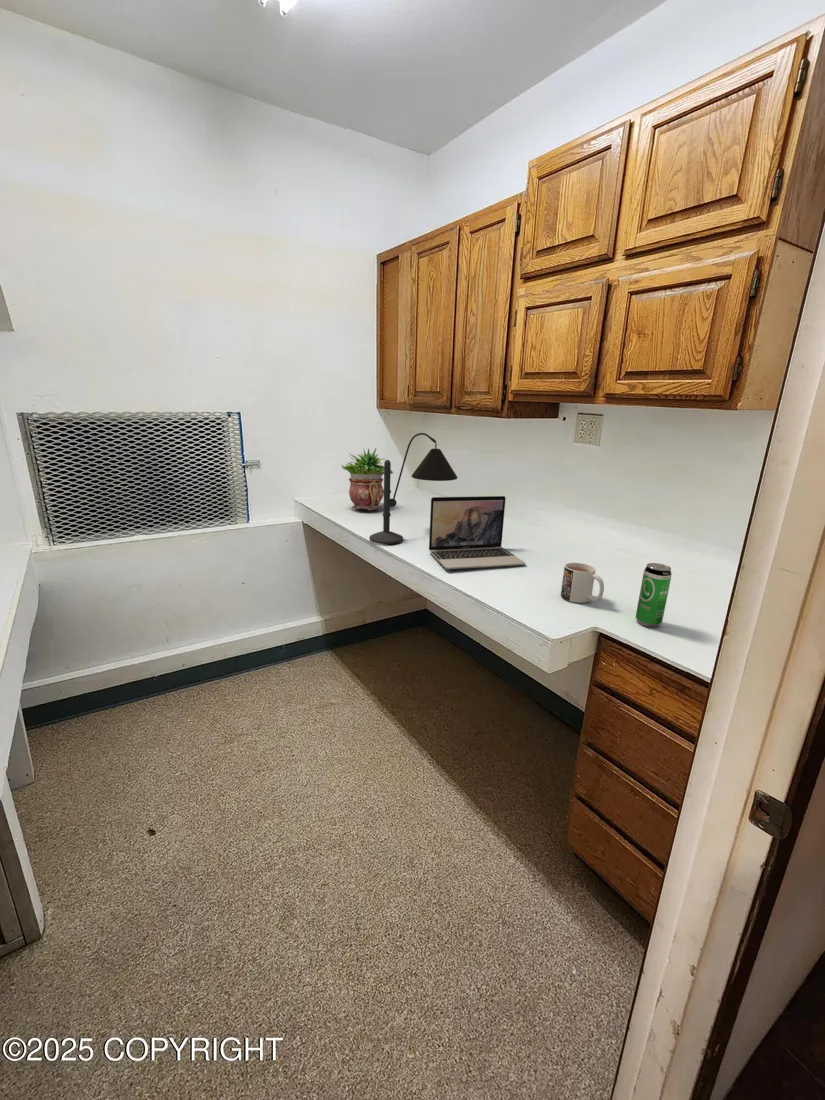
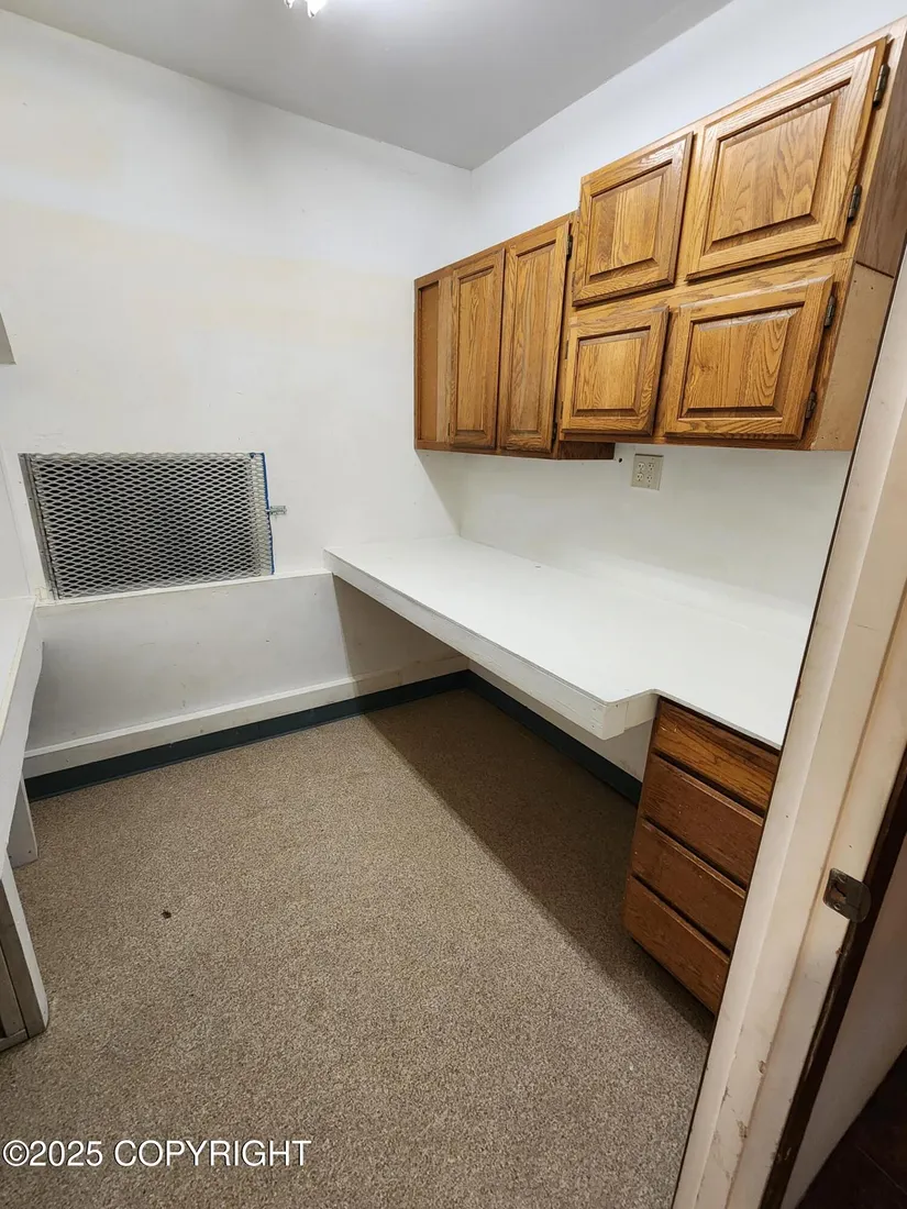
- desk lamp [368,432,458,545]
- mug [560,562,605,604]
- potted plant [341,447,394,511]
- beverage can [635,562,673,628]
- laptop [428,495,526,570]
